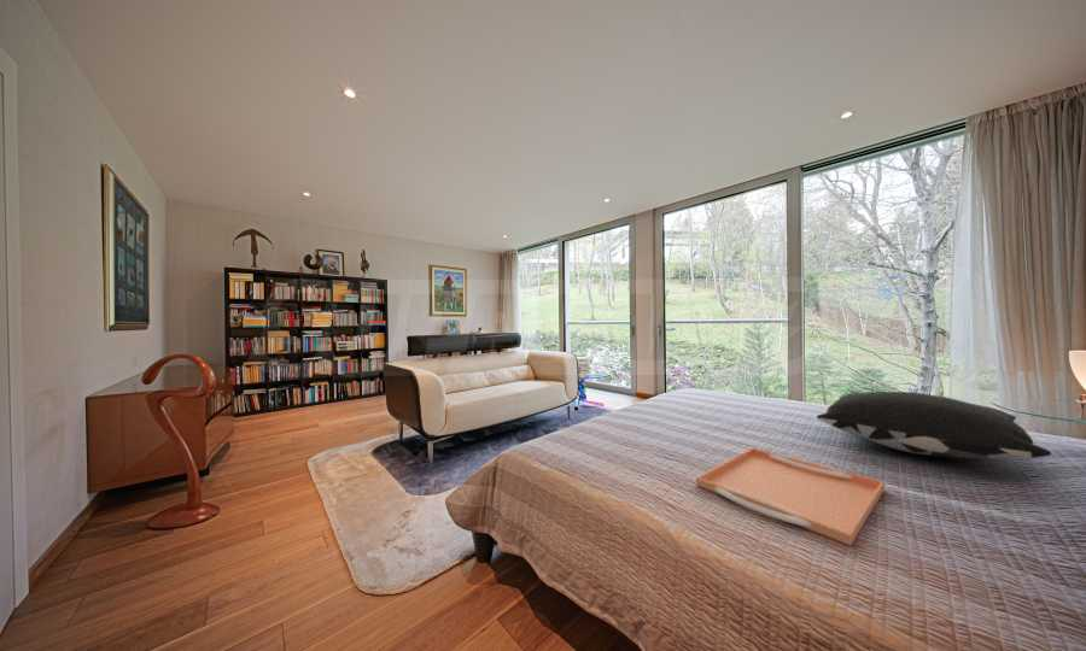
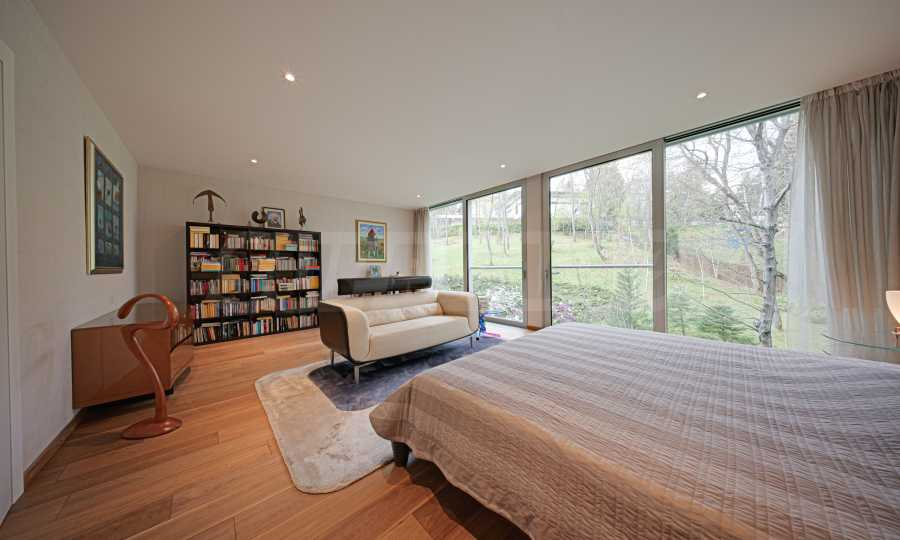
- serving tray [695,446,886,546]
- pillow [816,391,1052,459]
